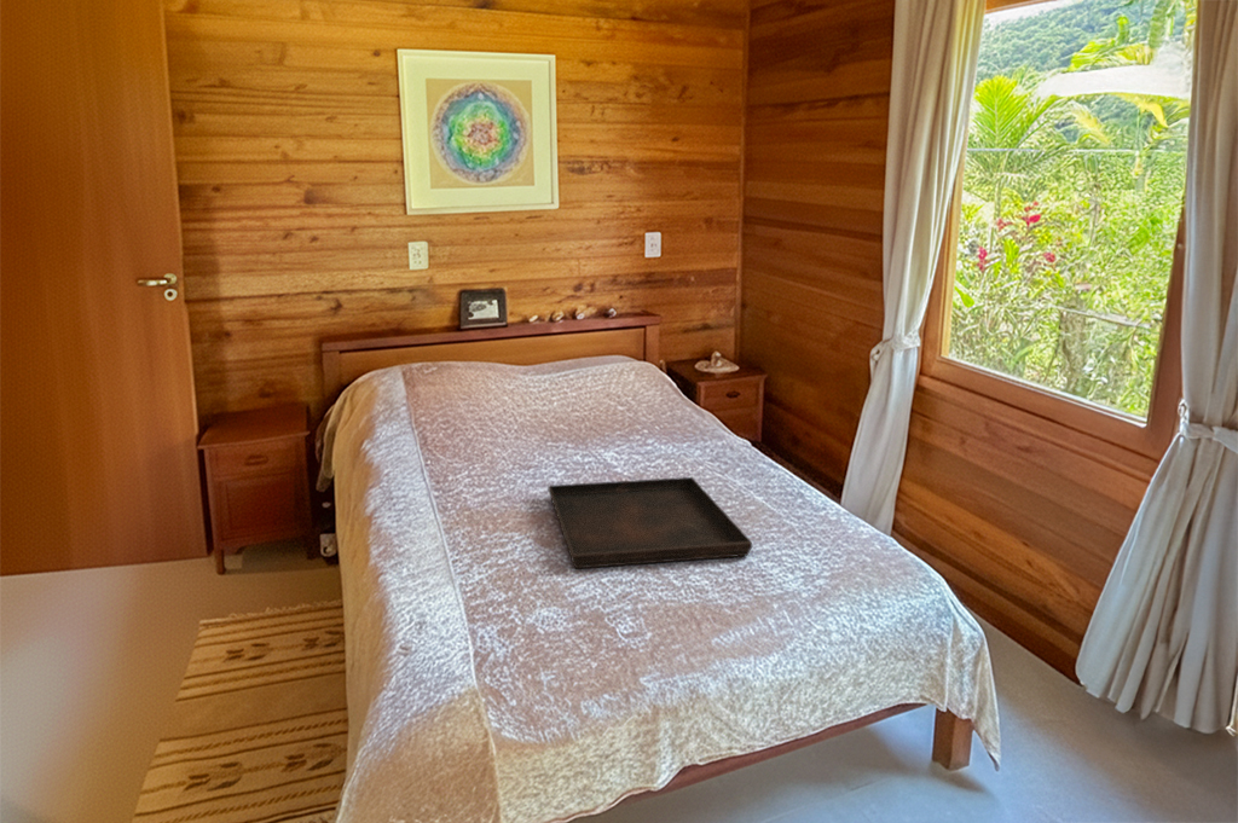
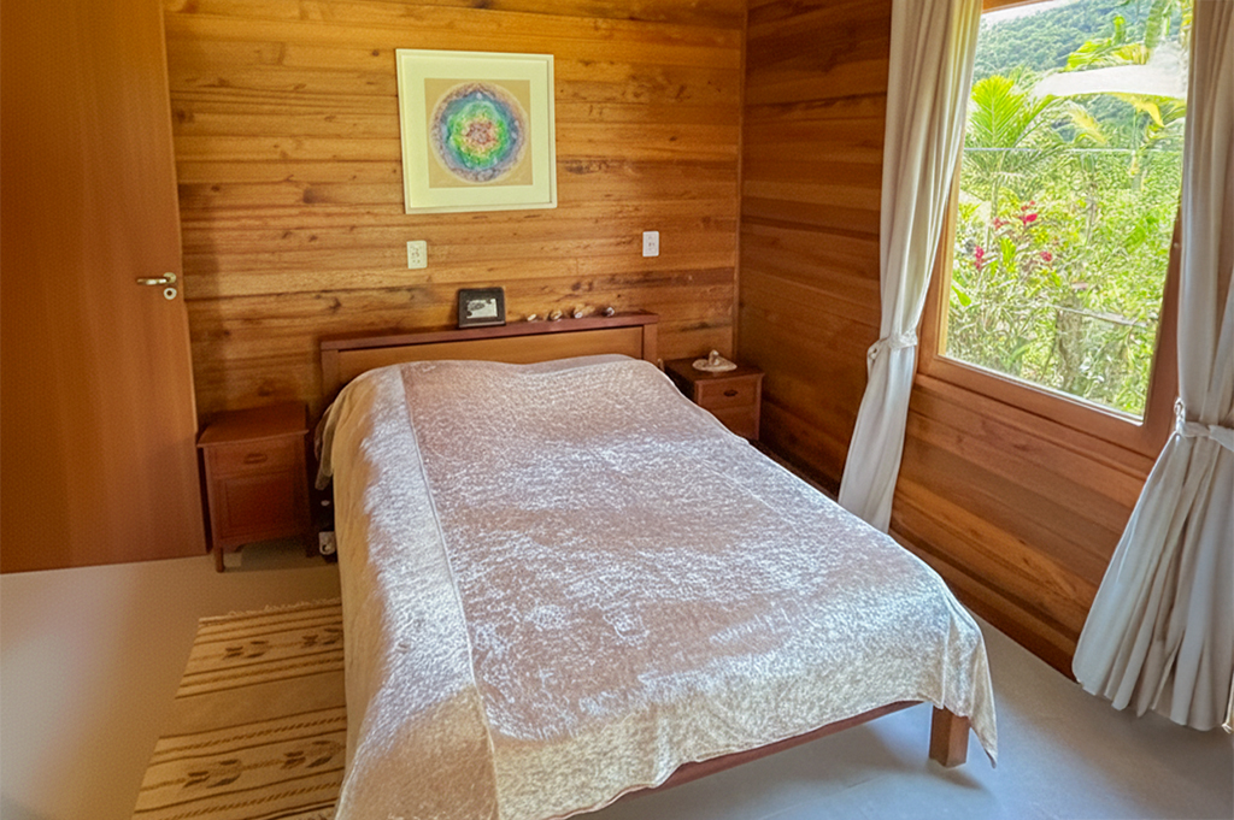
- serving tray [548,476,753,569]
